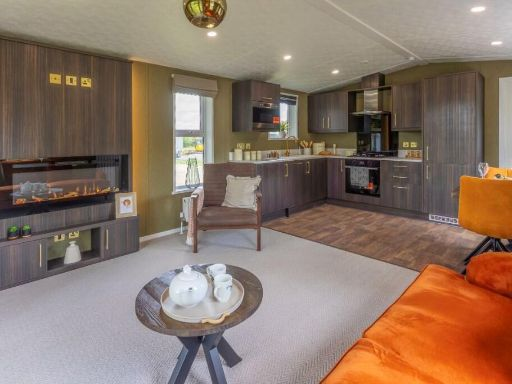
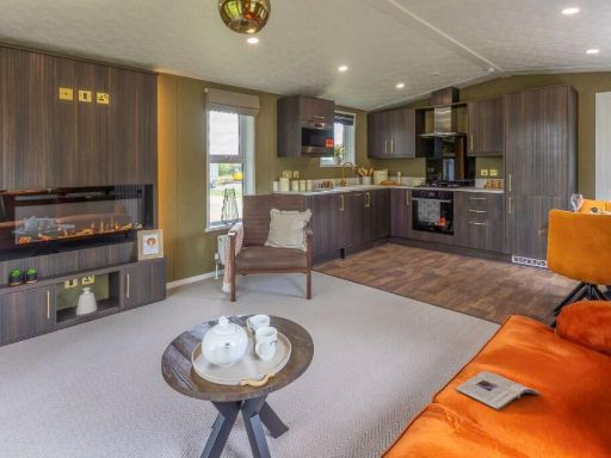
+ magazine [453,371,541,411]
